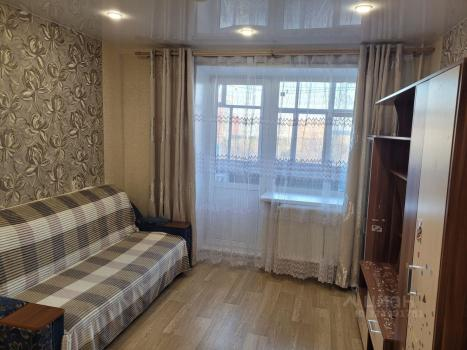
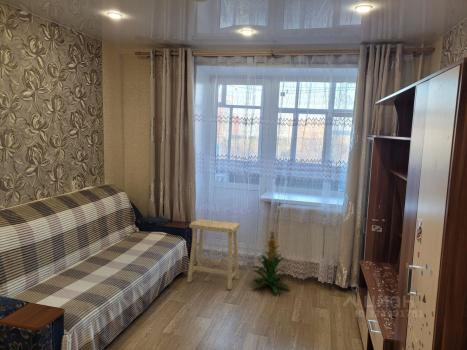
+ stool [186,218,241,290]
+ indoor plant [250,227,291,294]
